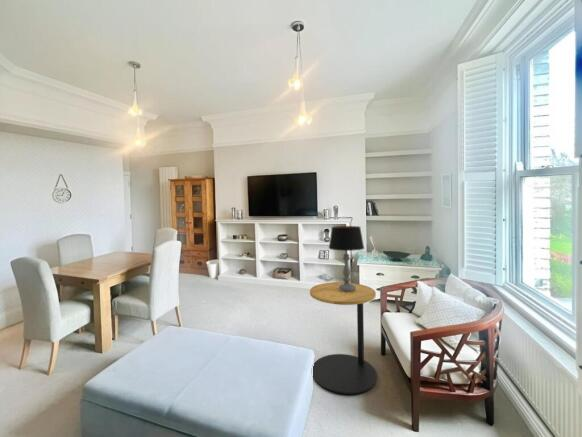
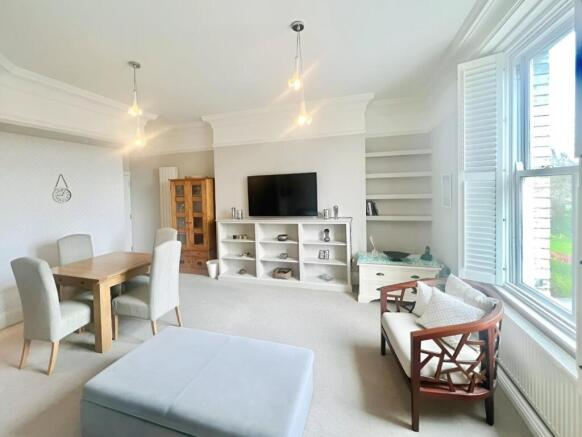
- side table [309,281,378,395]
- table lamp [328,225,365,292]
